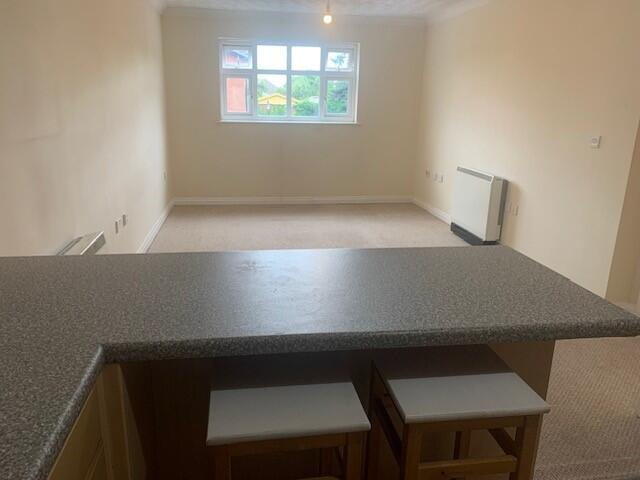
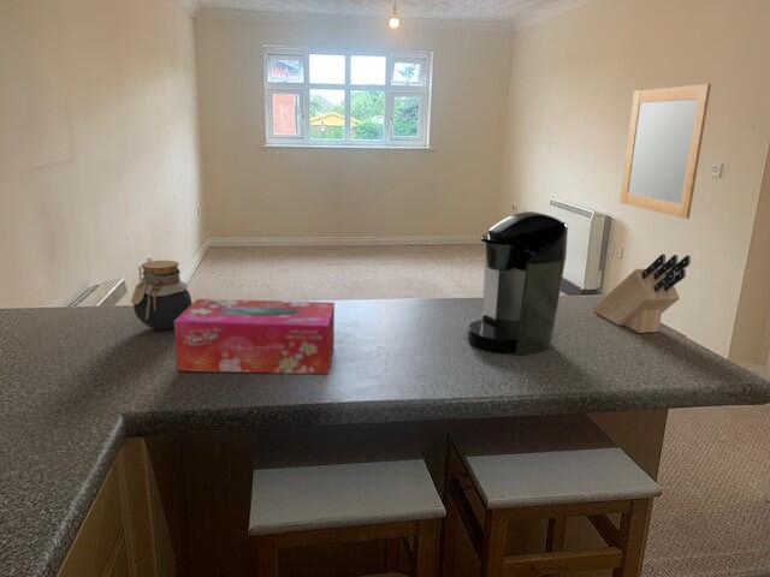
+ tissue box [173,298,336,375]
+ coffee maker [467,210,569,356]
+ home mirror [618,83,712,220]
+ knife block [592,252,692,334]
+ jar [130,260,192,331]
